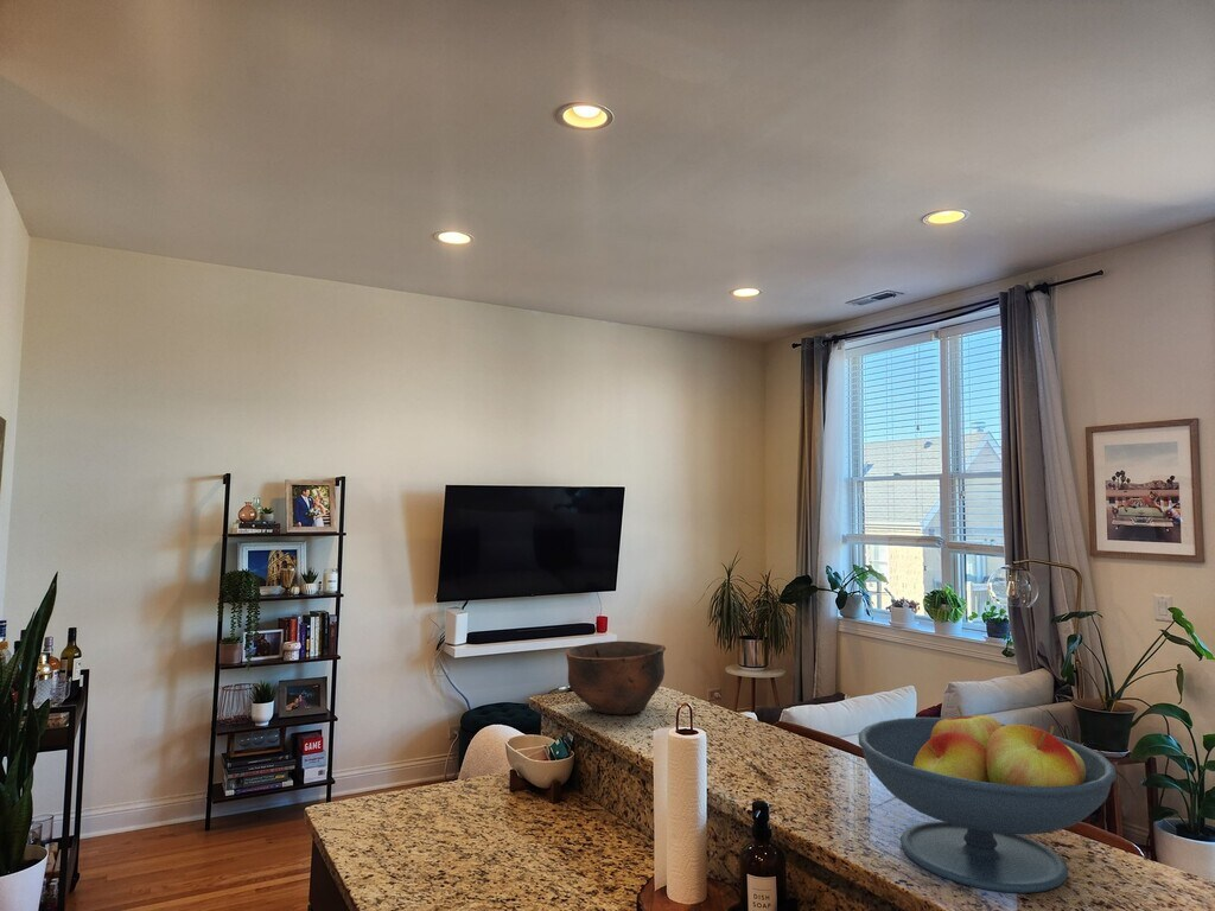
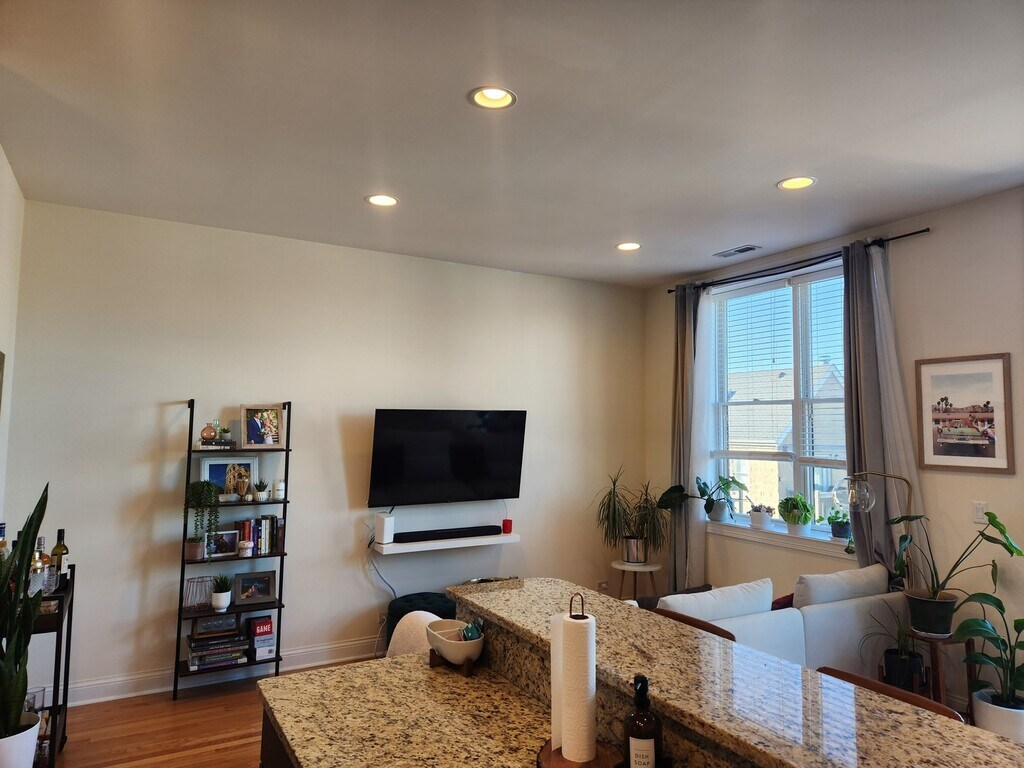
- fruit bowl [857,705,1118,894]
- bowl [565,641,667,715]
